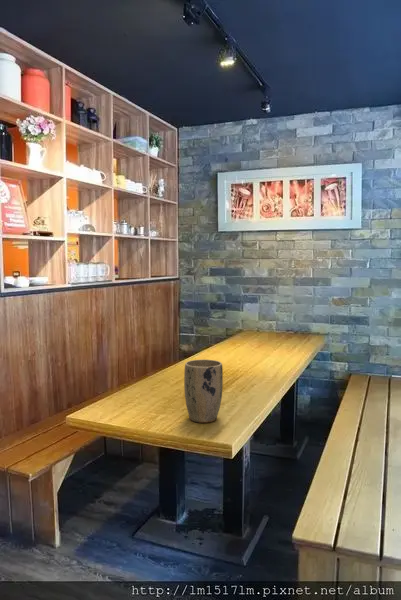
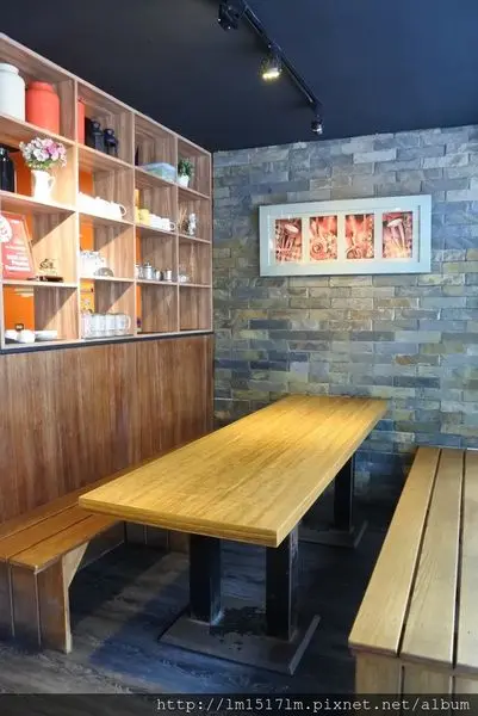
- plant pot [183,358,224,424]
